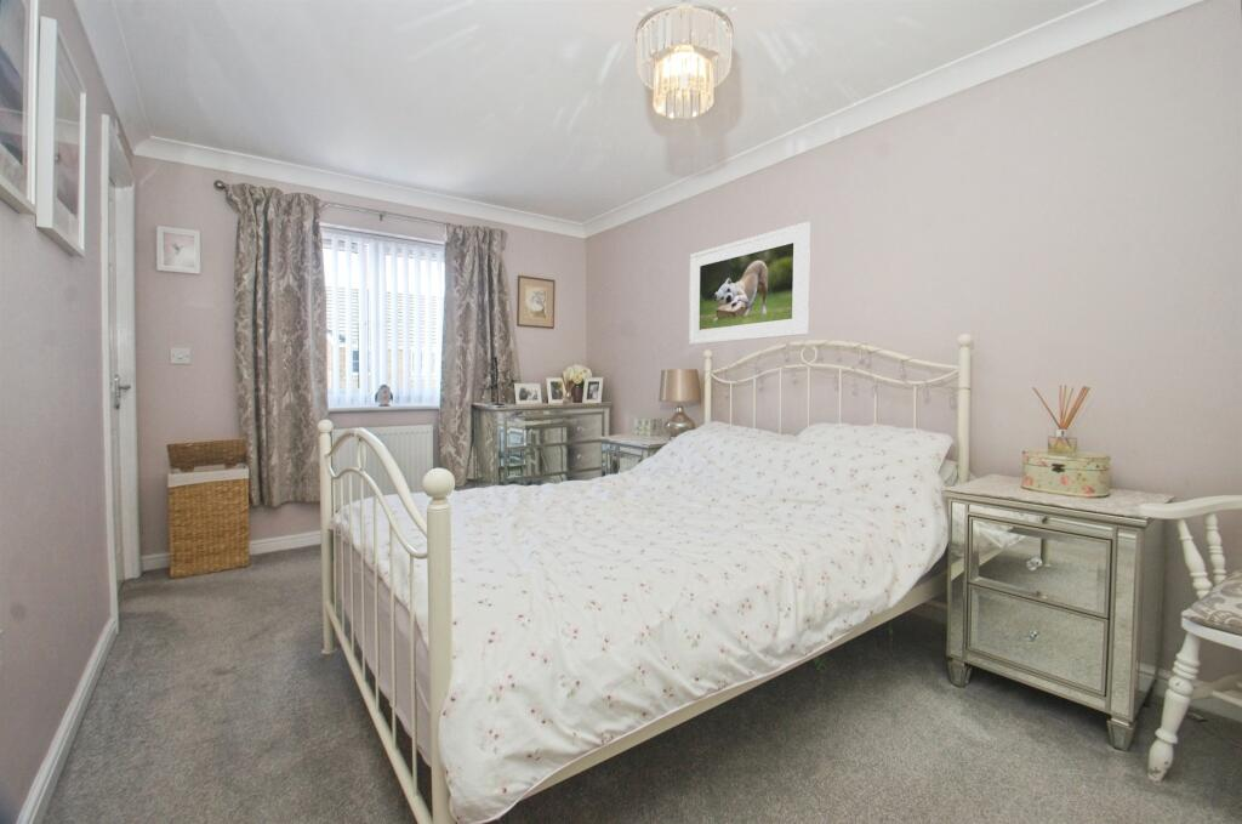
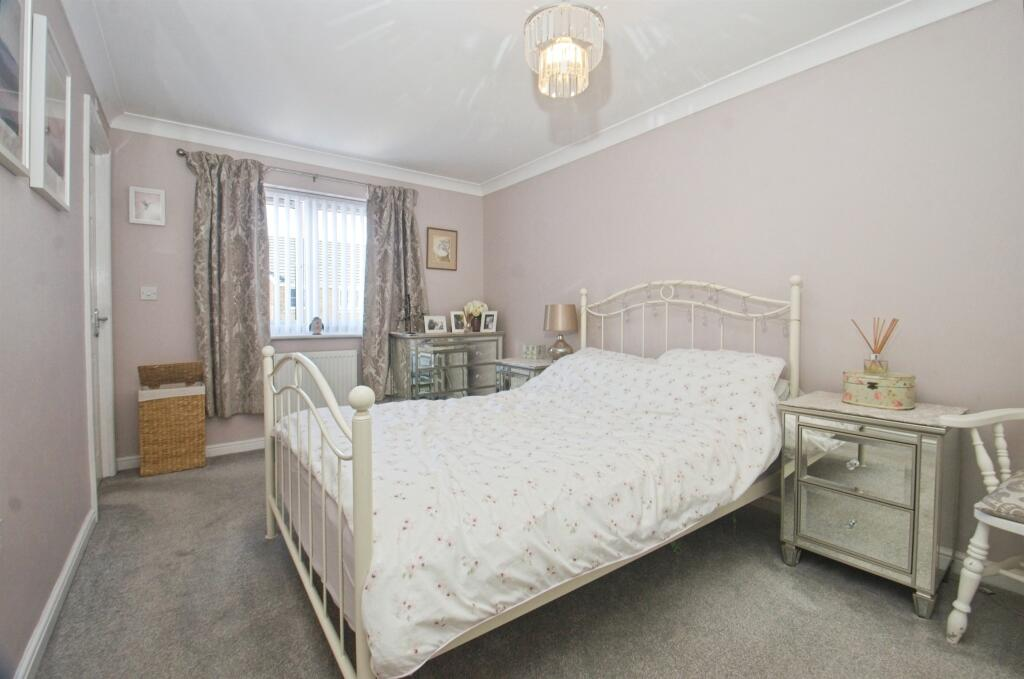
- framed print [688,221,811,346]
